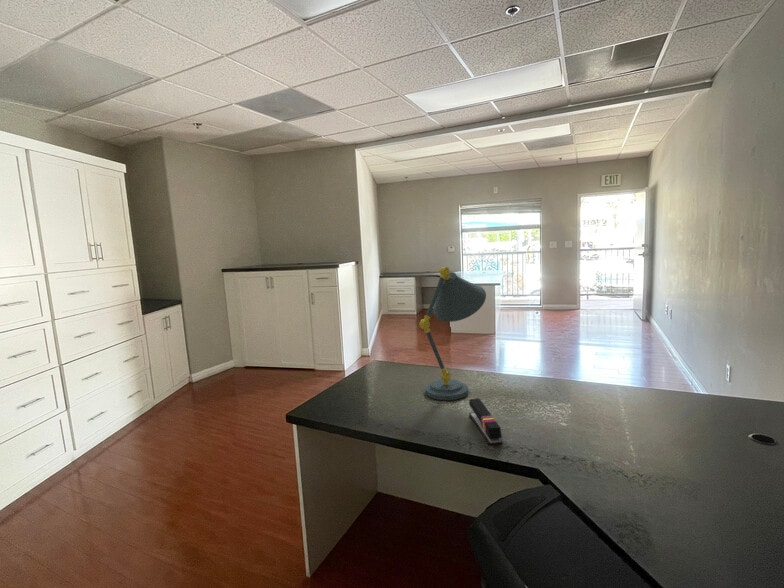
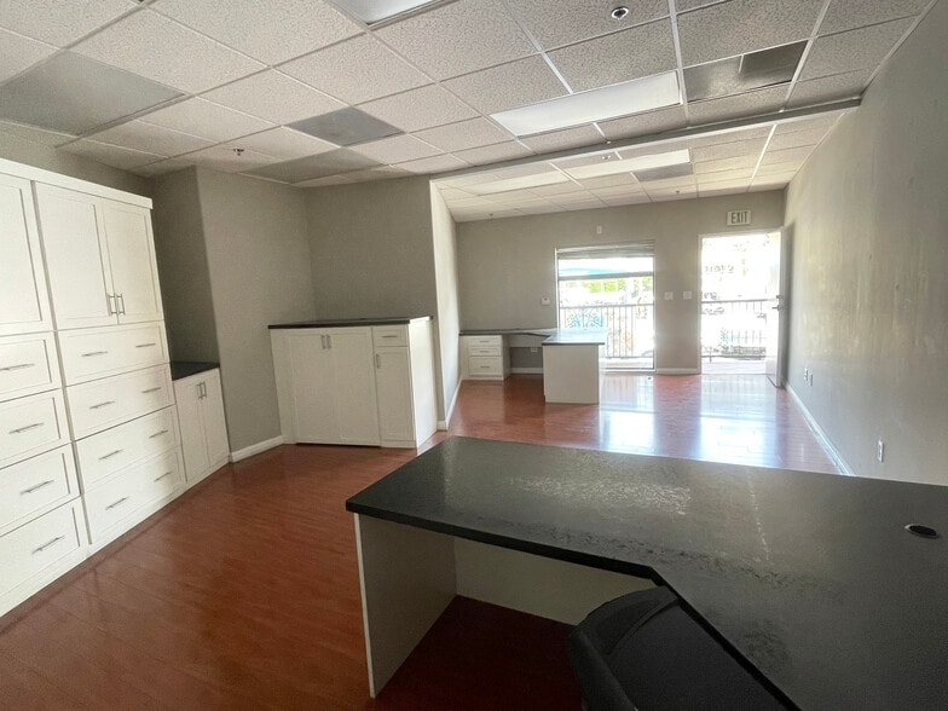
- stapler [468,398,503,446]
- desk lamp [418,266,487,401]
